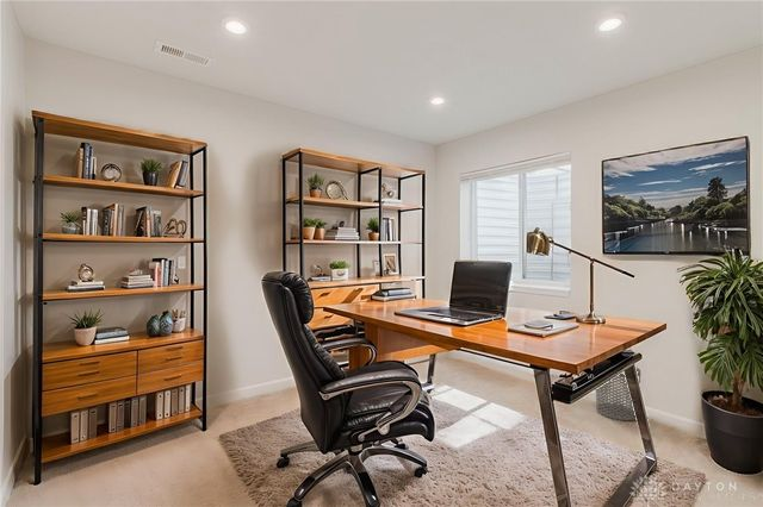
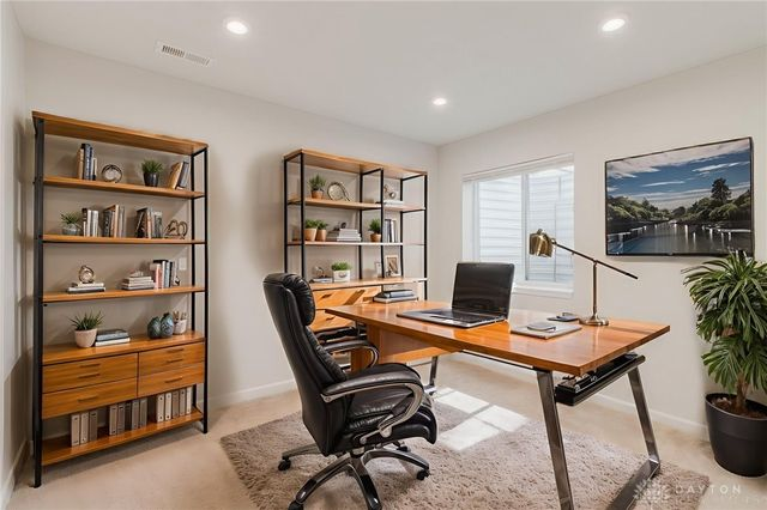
- waste bin [595,367,641,421]
